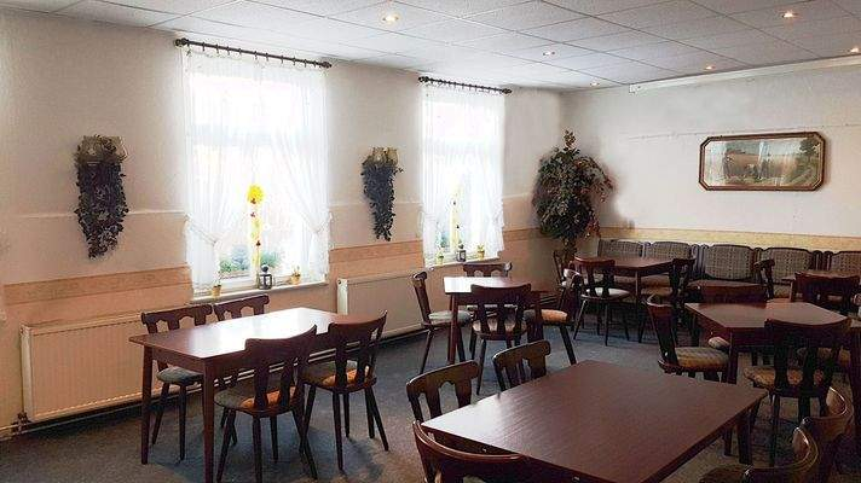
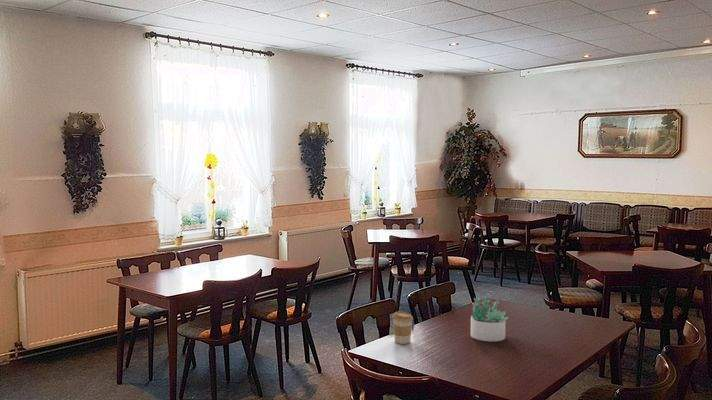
+ coffee cup [391,311,414,345]
+ succulent plant [470,292,509,343]
